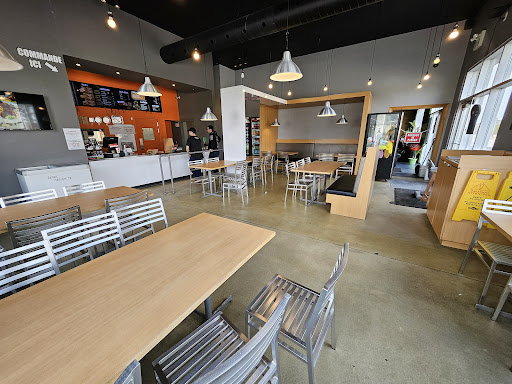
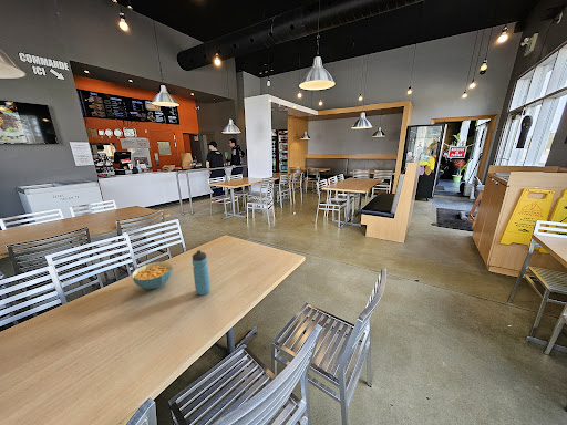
+ water bottle [192,249,212,296]
+ cereal bowl [131,260,174,290]
